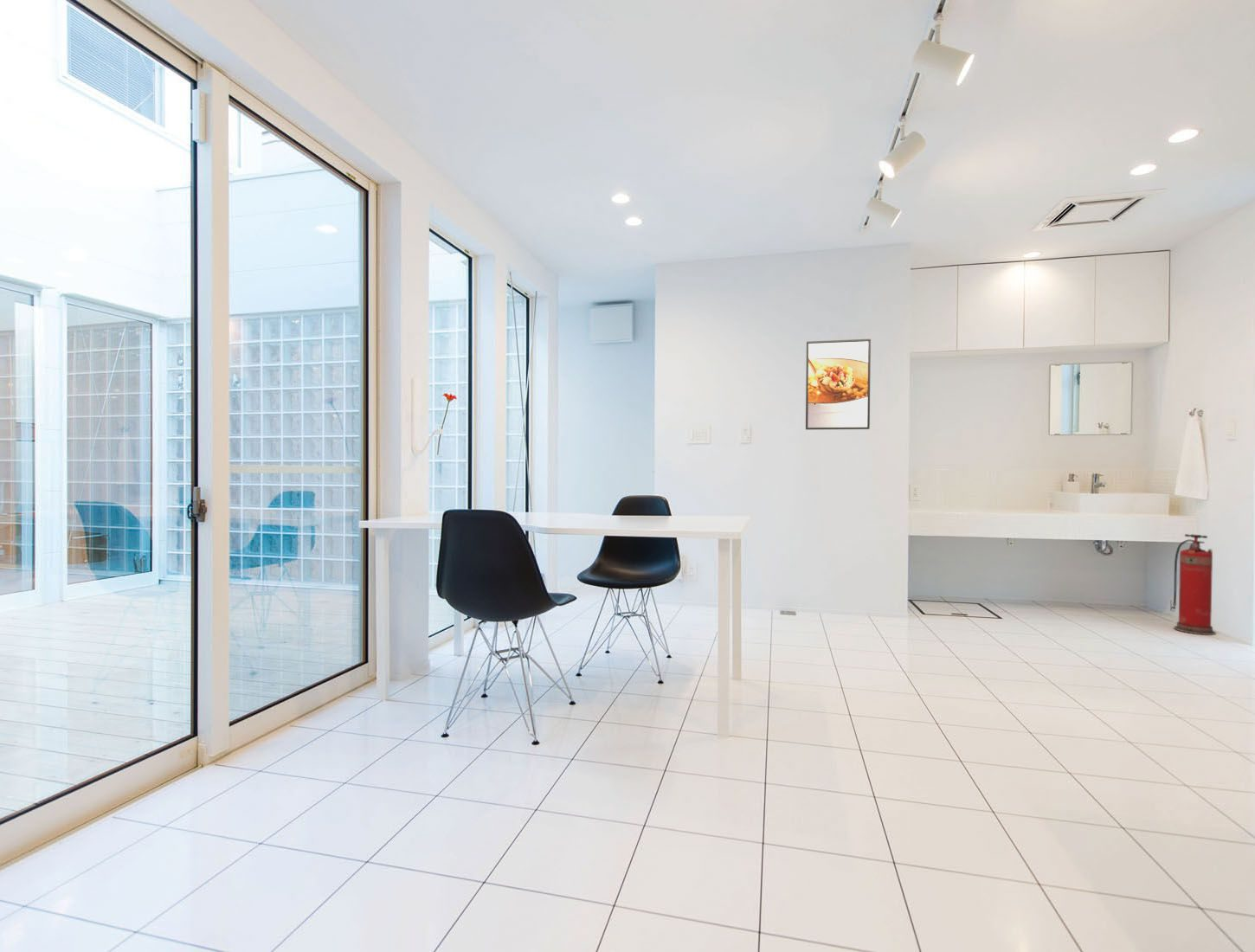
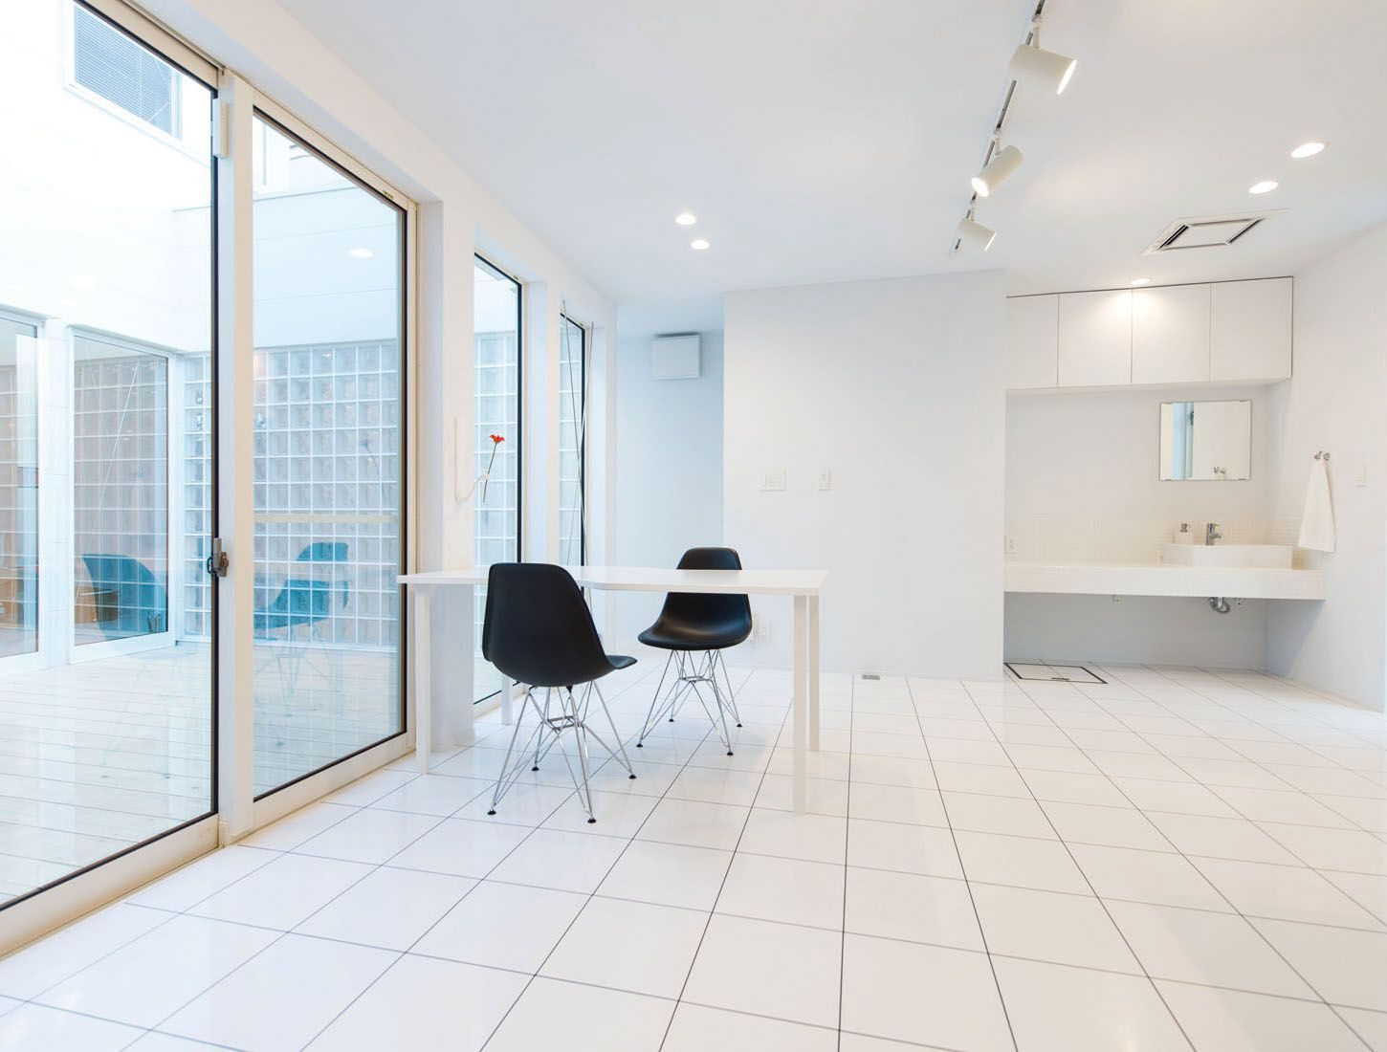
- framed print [805,338,872,430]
- fire extinguisher [1169,533,1217,636]
